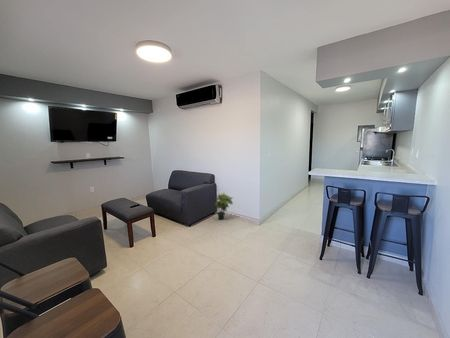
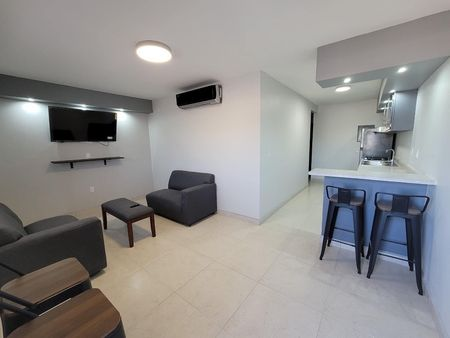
- potted plant [213,192,234,220]
